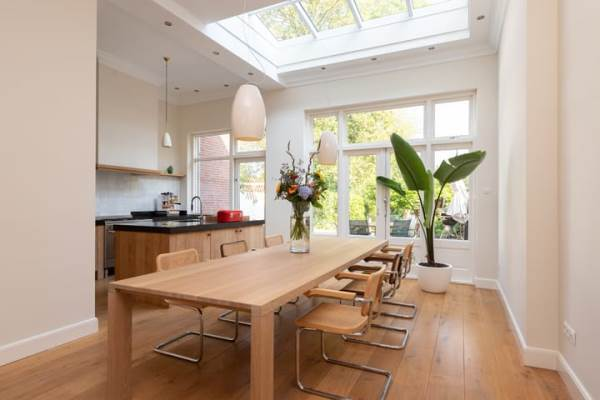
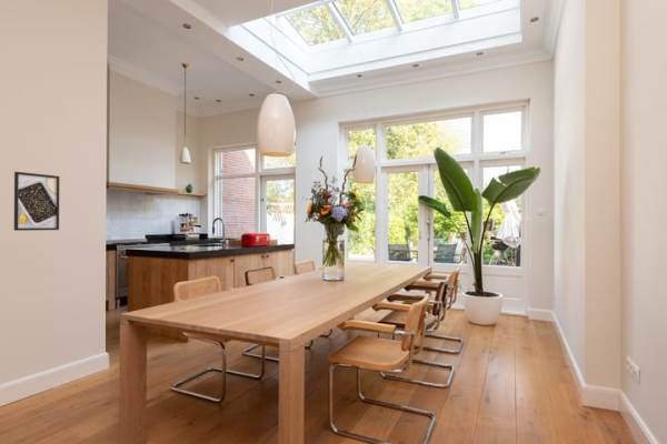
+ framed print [13,171,61,232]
